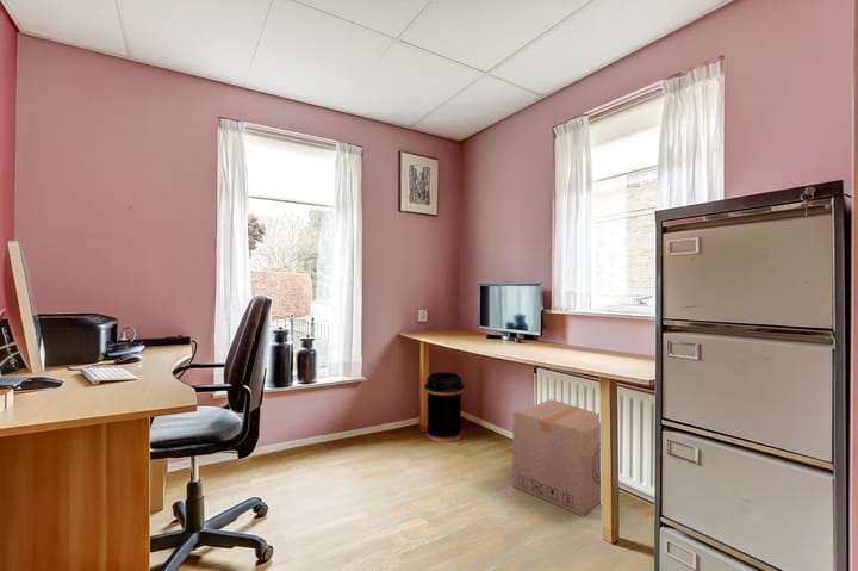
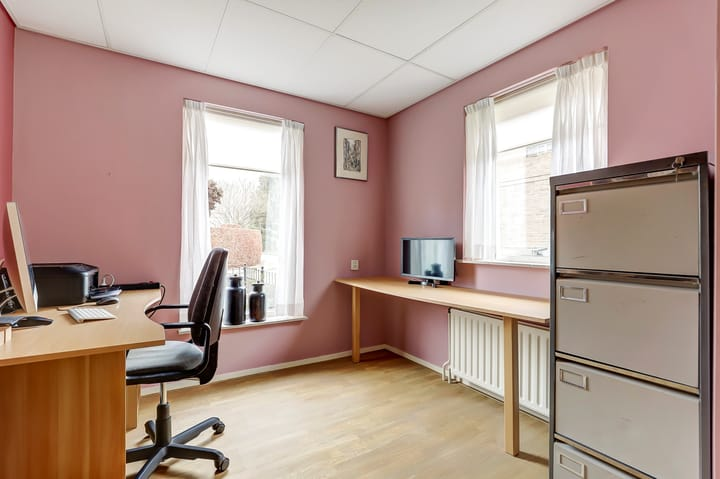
- trash can [423,371,465,443]
- cardboard box [511,398,602,517]
